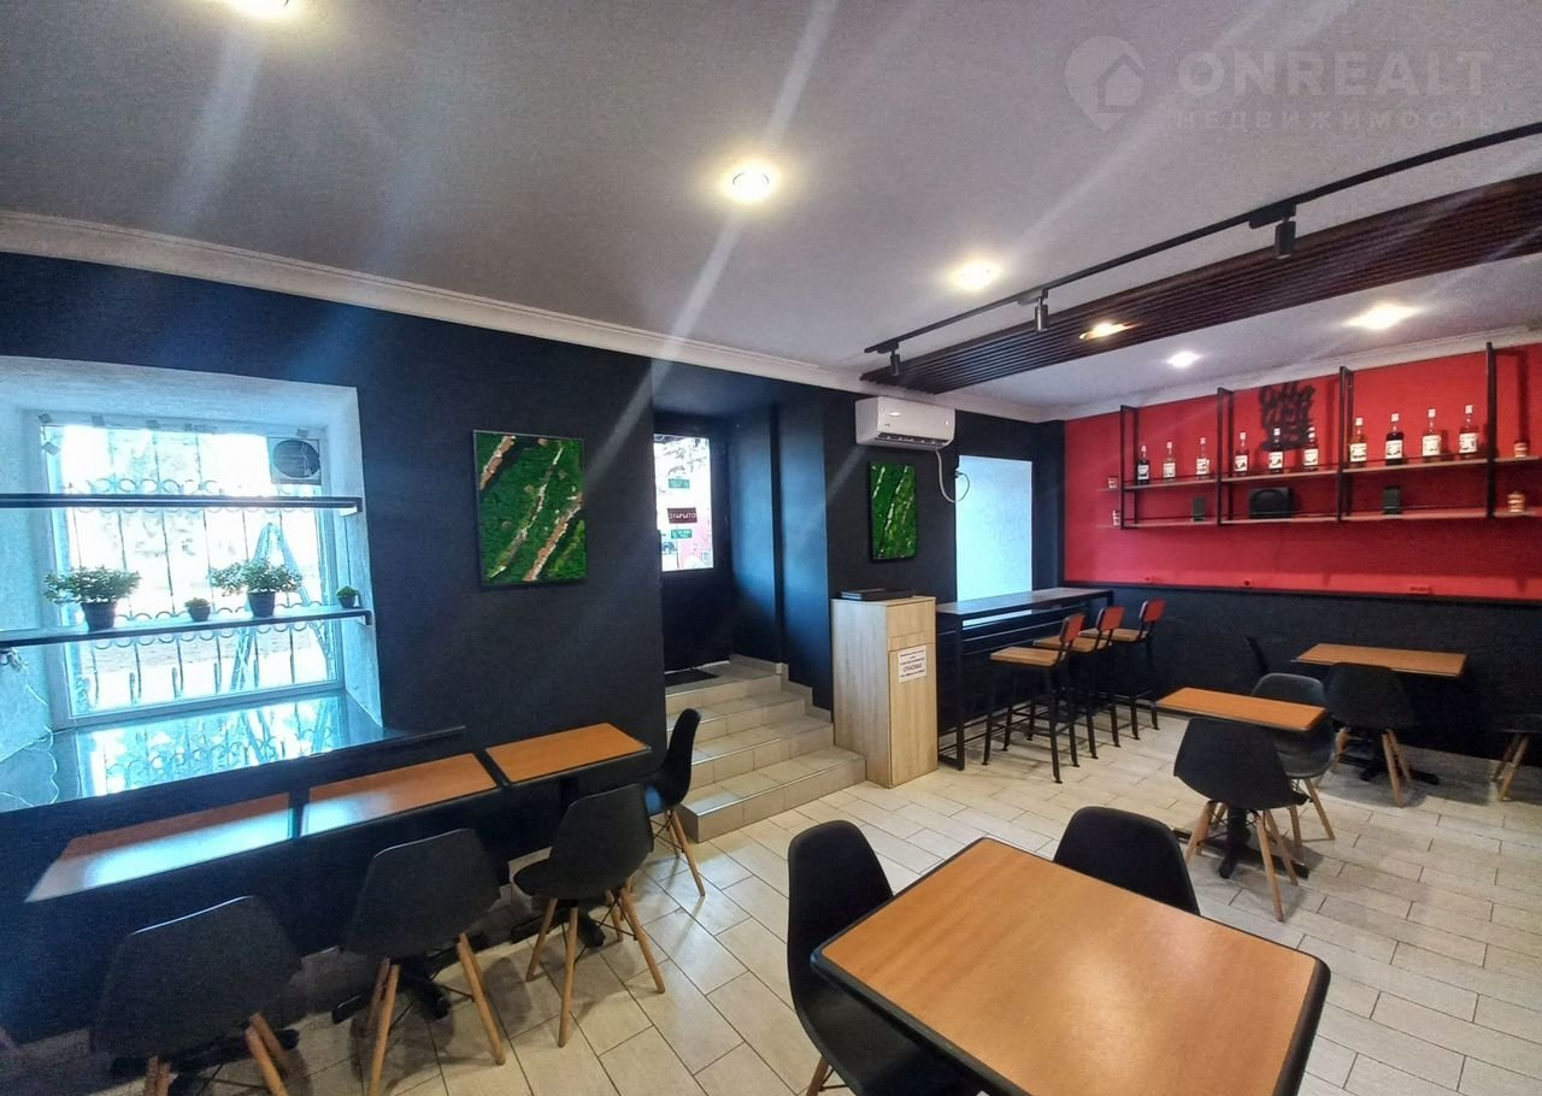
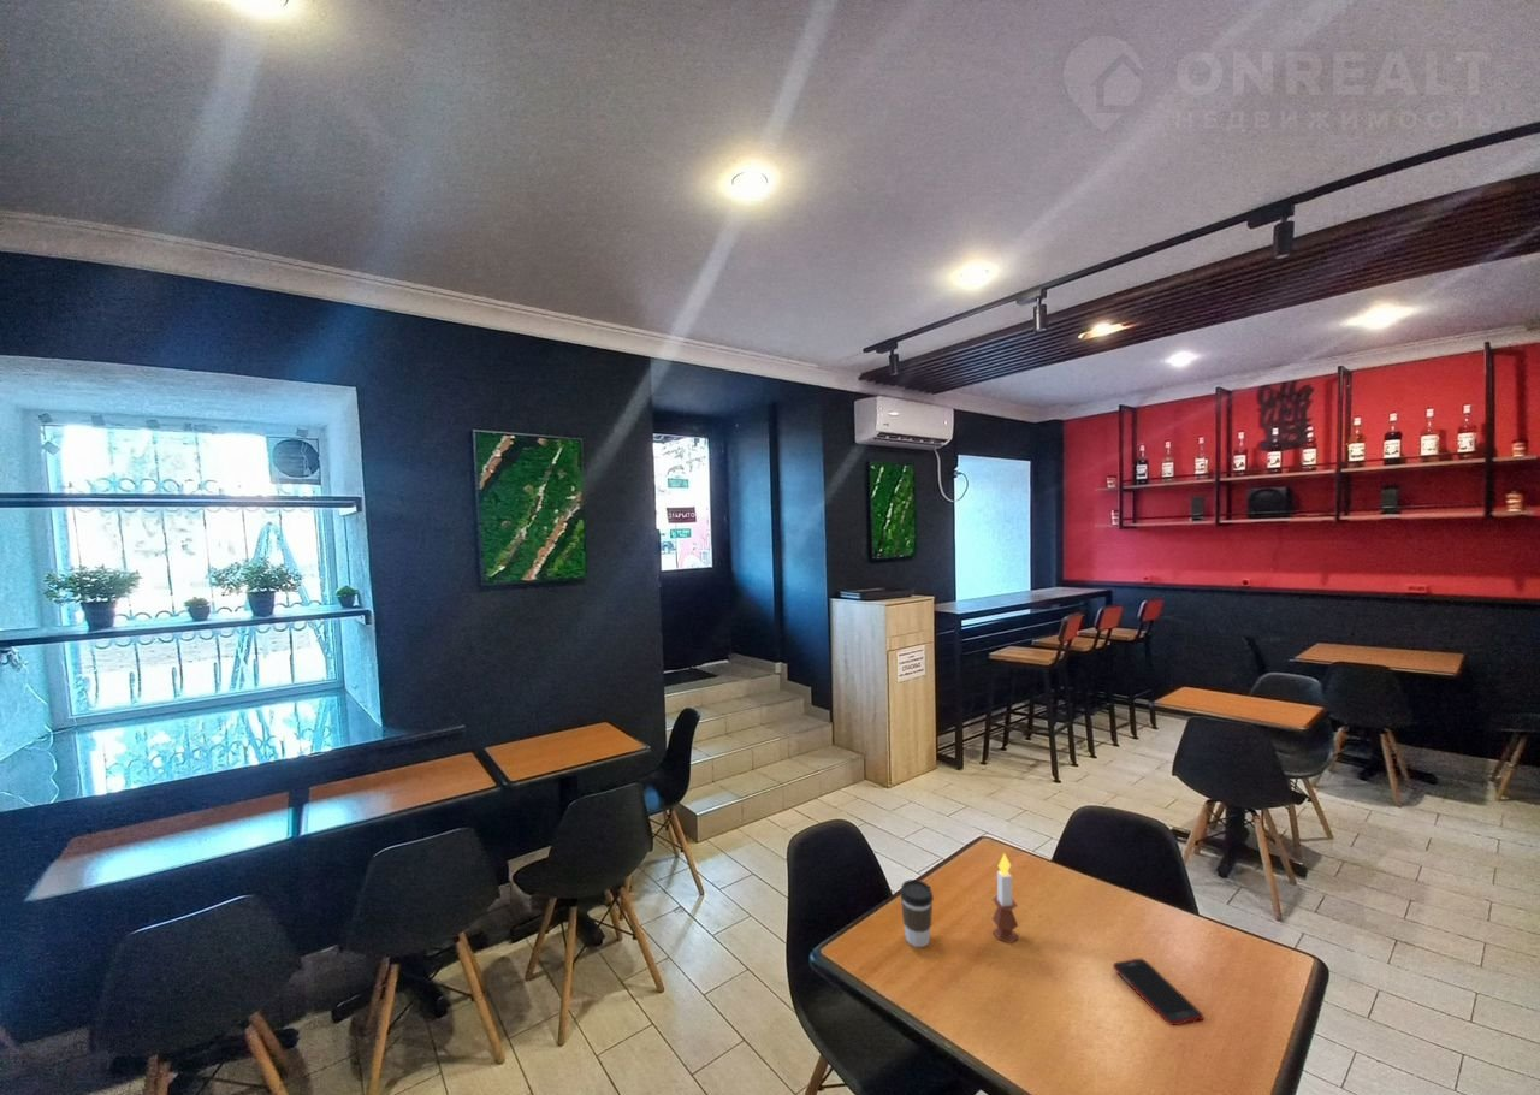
+ cell phone [1112,958,1204,1026]
+ candle [991,852,1019,945]
+ coffee cup [899,878,935,948]
